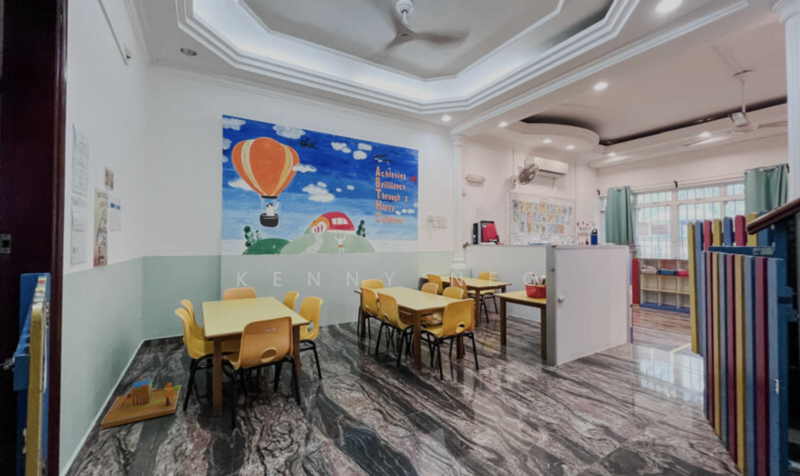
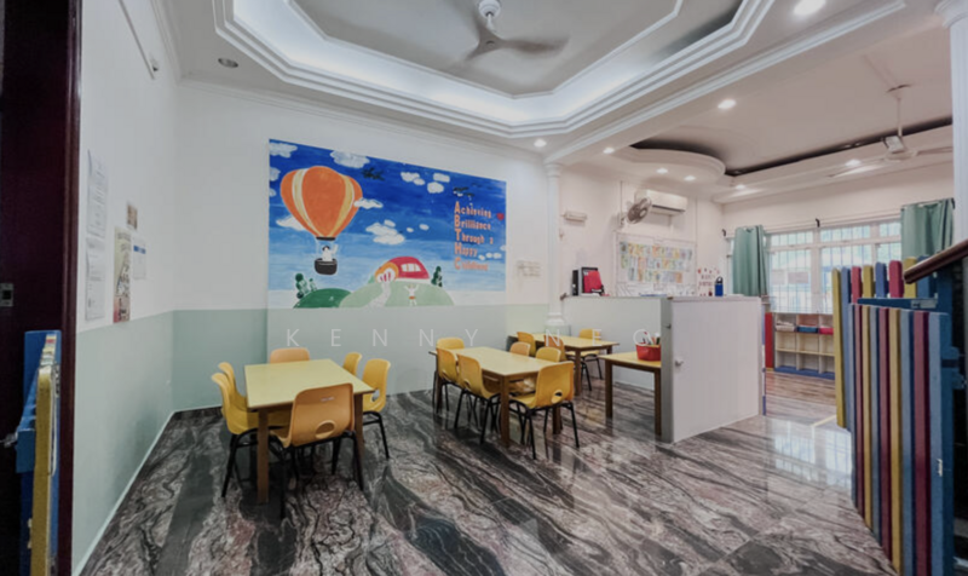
- toy house [100,374,182,430]
